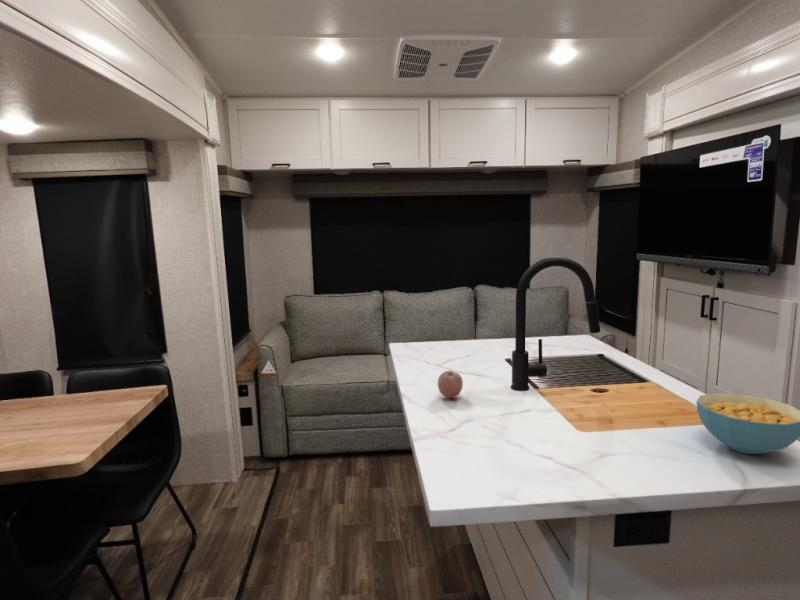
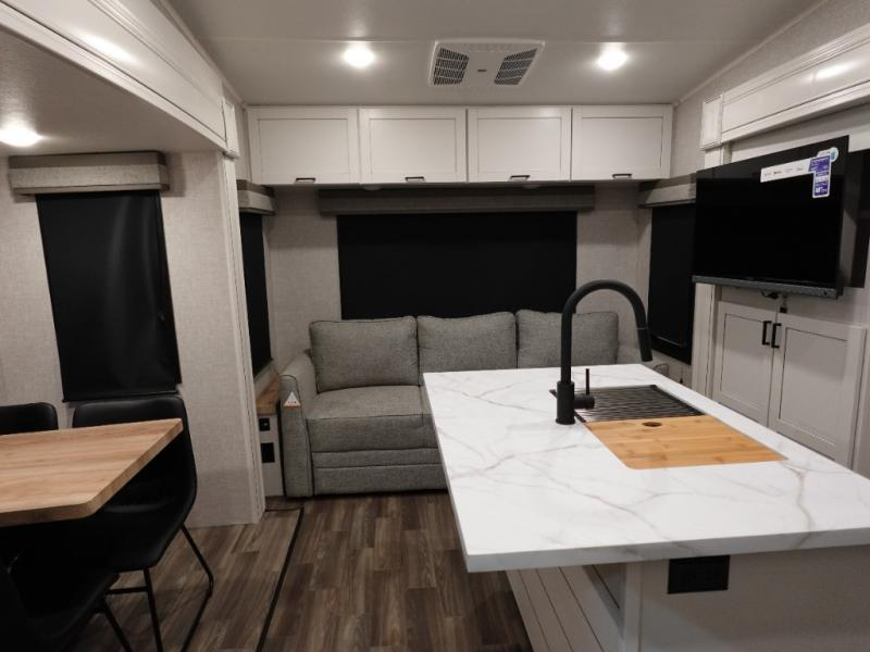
- cereal bowl [695,392,800,455]
- fruit [437,370,464,399]
